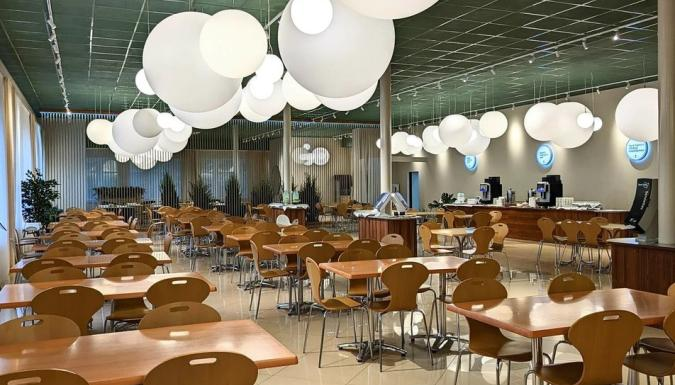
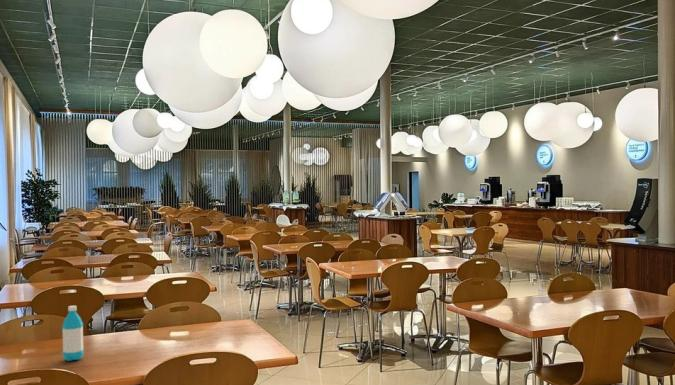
+ water bottle [61,305,85,362]
